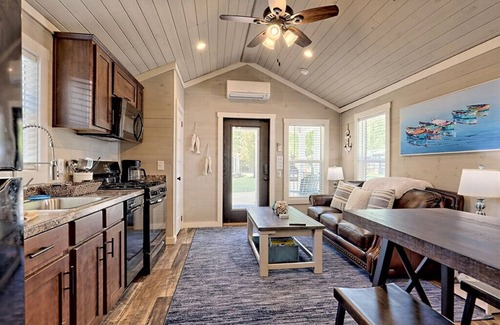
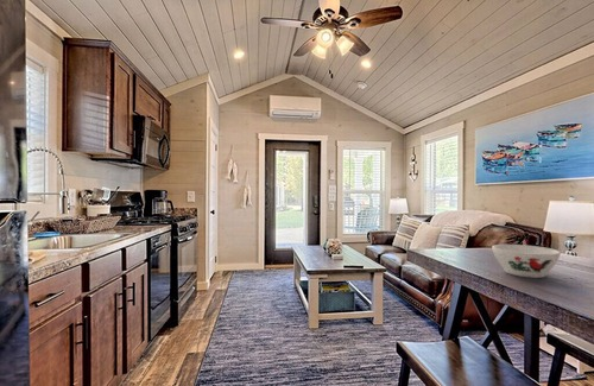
+ bowl [491,243,562,279]
